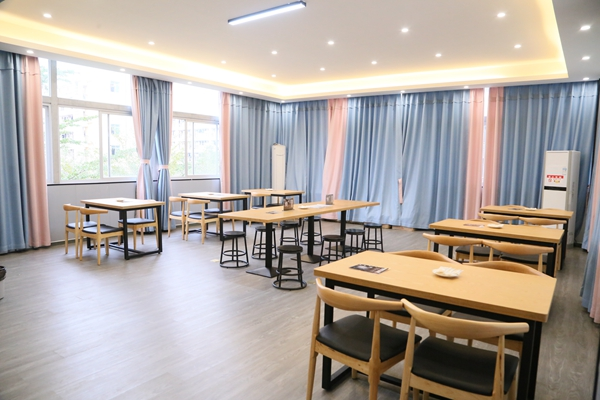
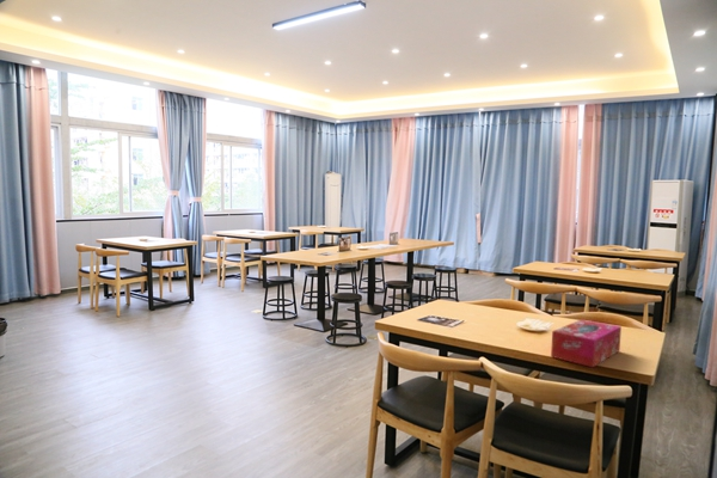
+ tissue box [550,318,623,368]
